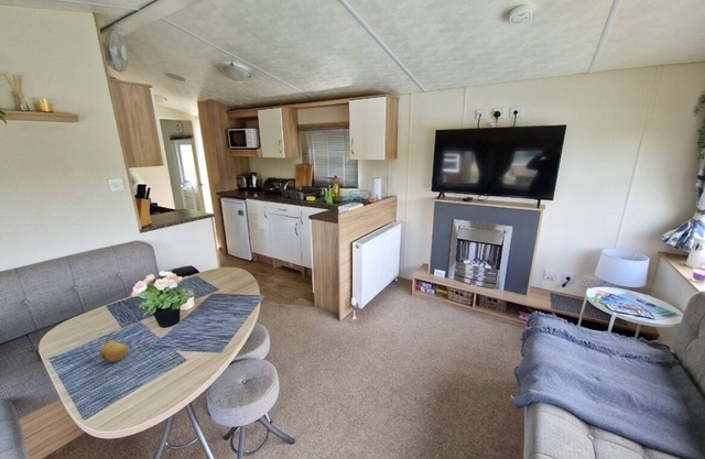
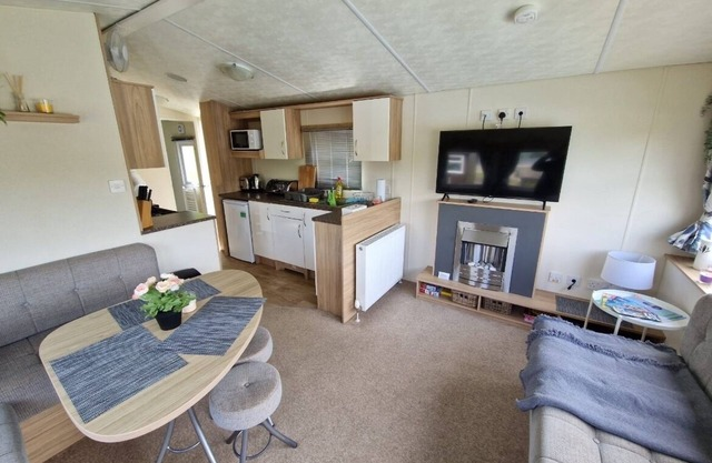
- fruit [99,339,129,363]
